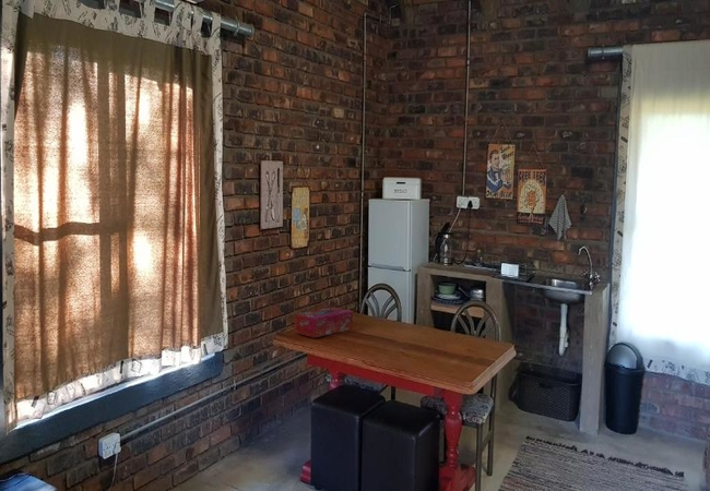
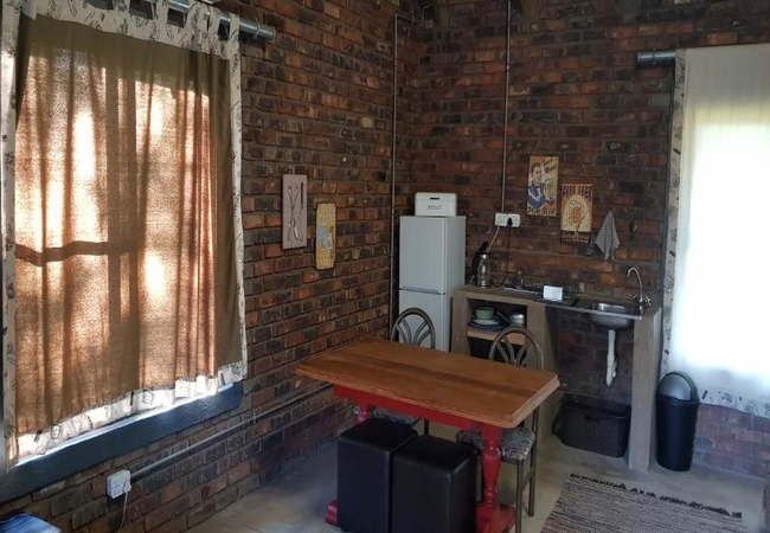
- tissue box [294,307,354,338]
